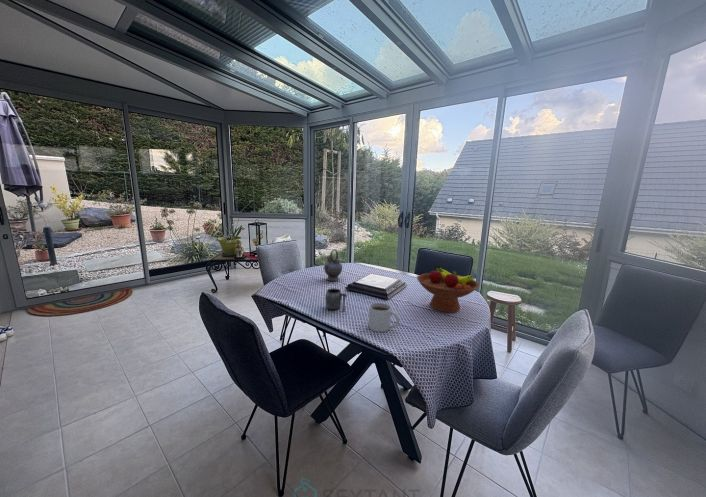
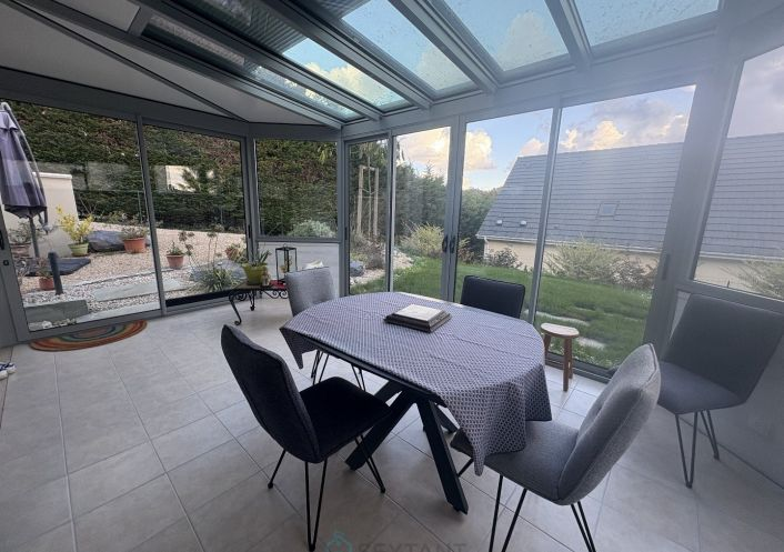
- mug [324,287,348,312]
- teapot [323,248,343,282]
- mug [368,302,400,333]
- fruit bowl [416,264,480,313]
